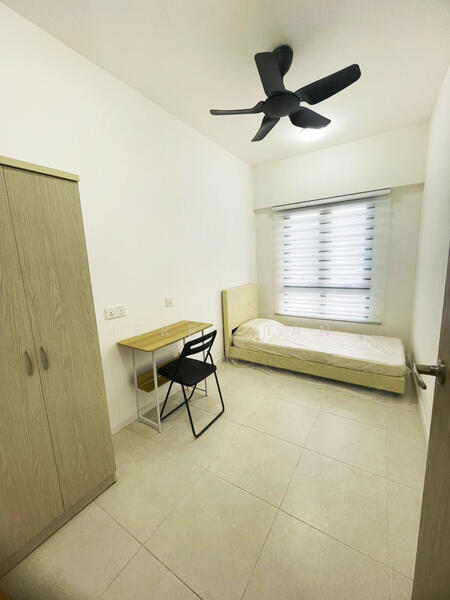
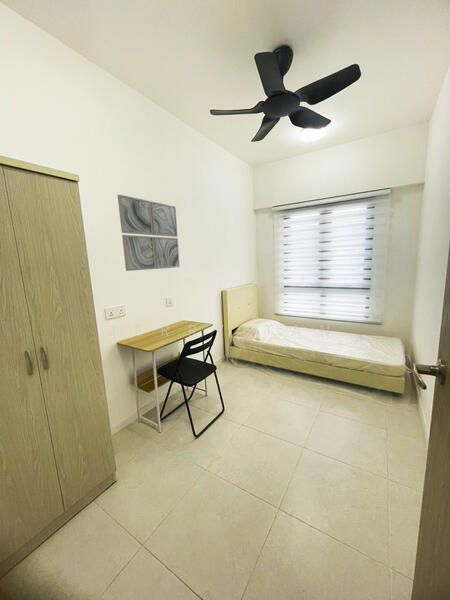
+ wall art [117,194,181,272]
